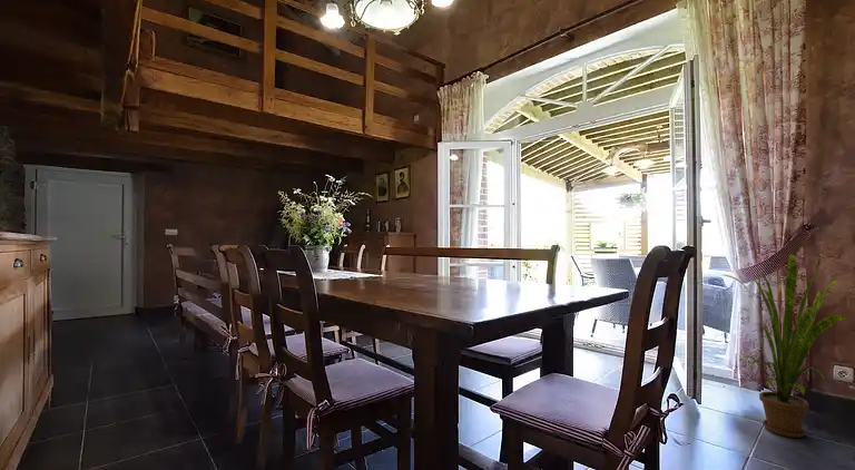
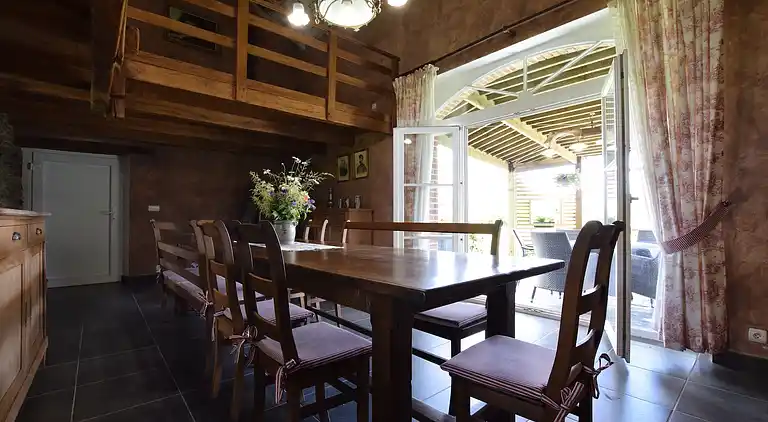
- house plant [724,253,848,439]
